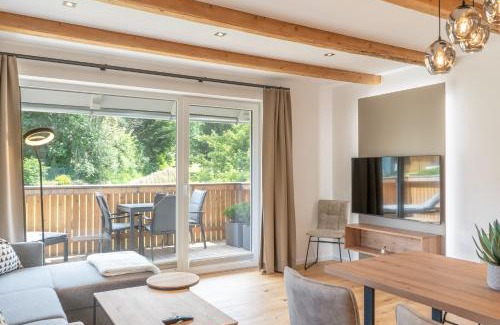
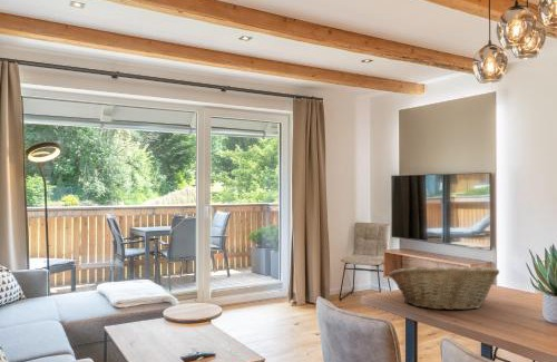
+ fruit basket [388,262,500,312]
